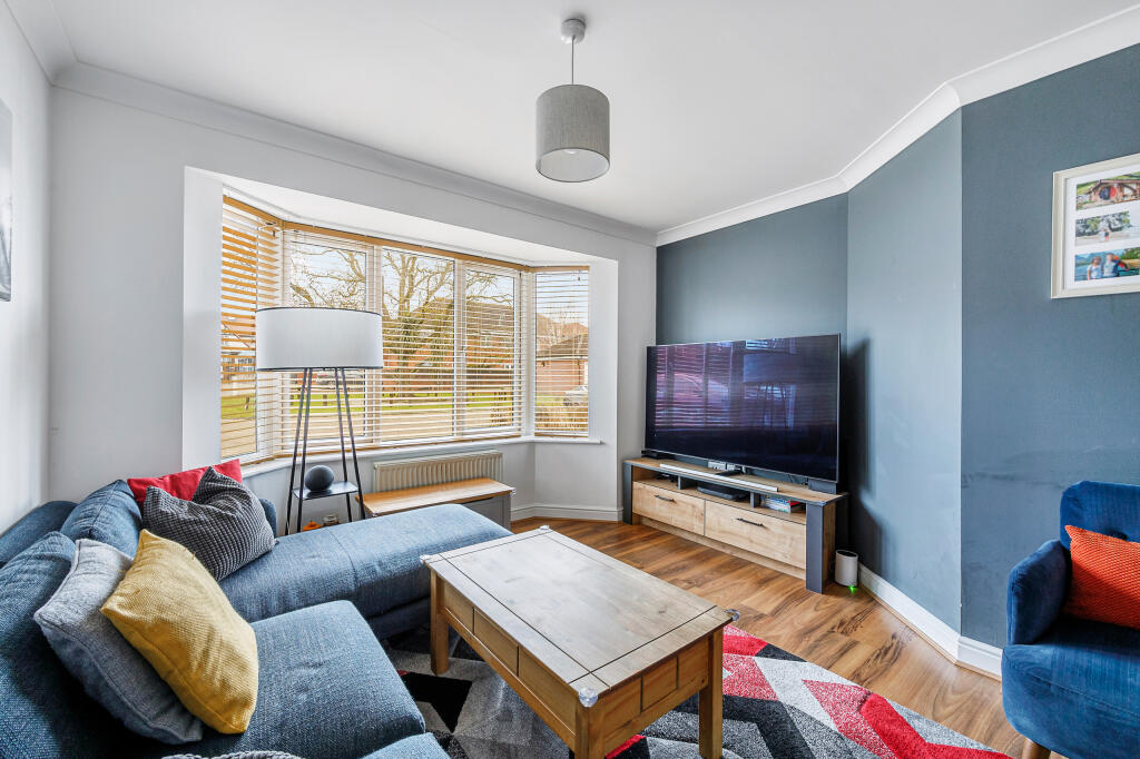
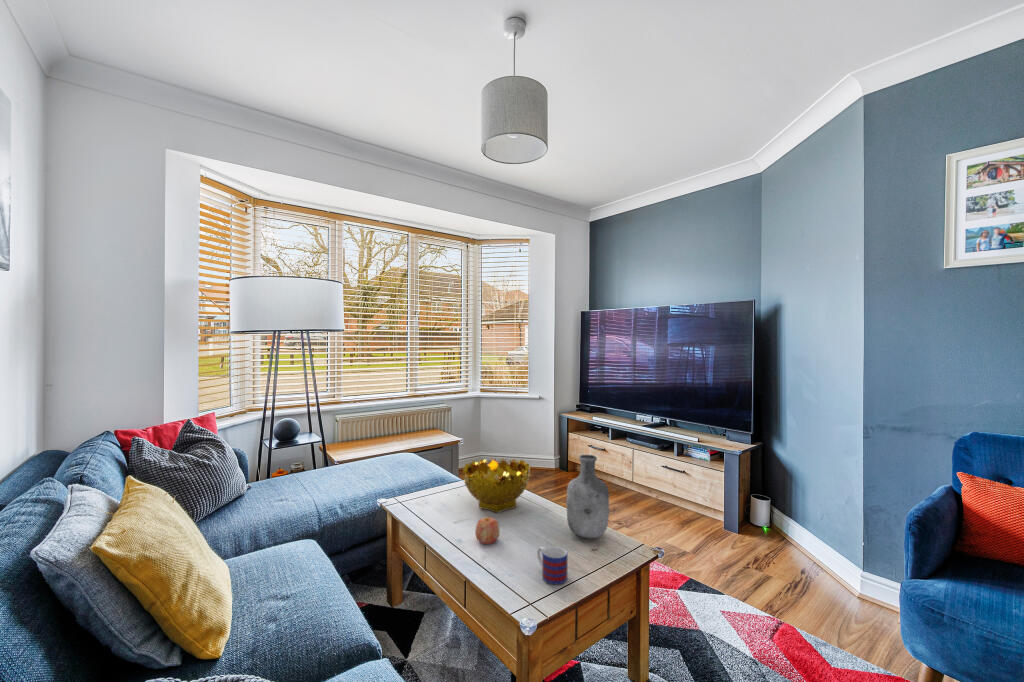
+ vase [566,454,610,539]
+ apple [474,516,501,545]
+ mug [536,545,569,585]
+ decorative bowl [462,456,531,514]
